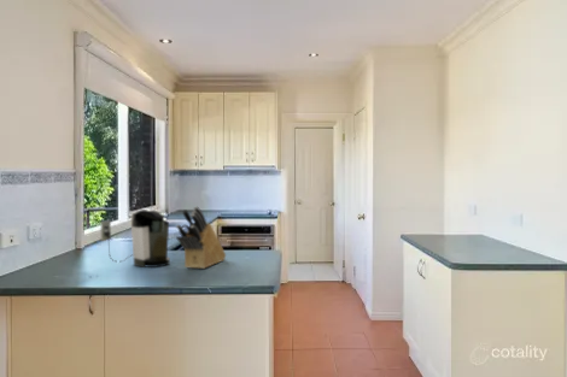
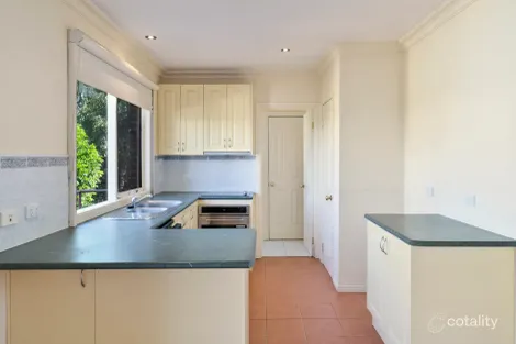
- knife block [175,206,227,270]
- coffee maker [100,207,171,269]
